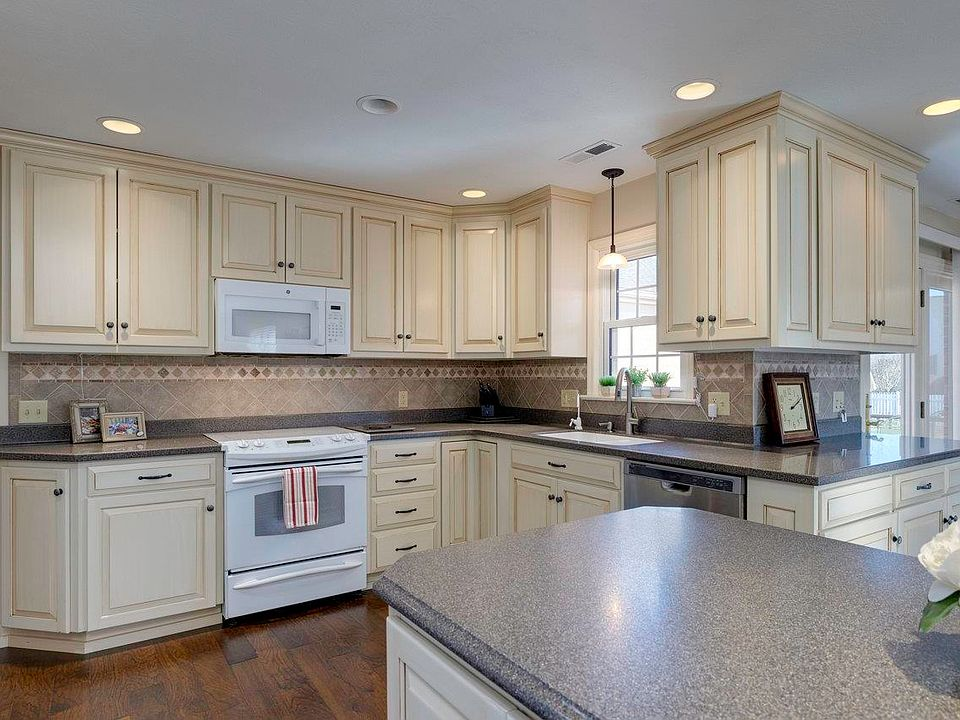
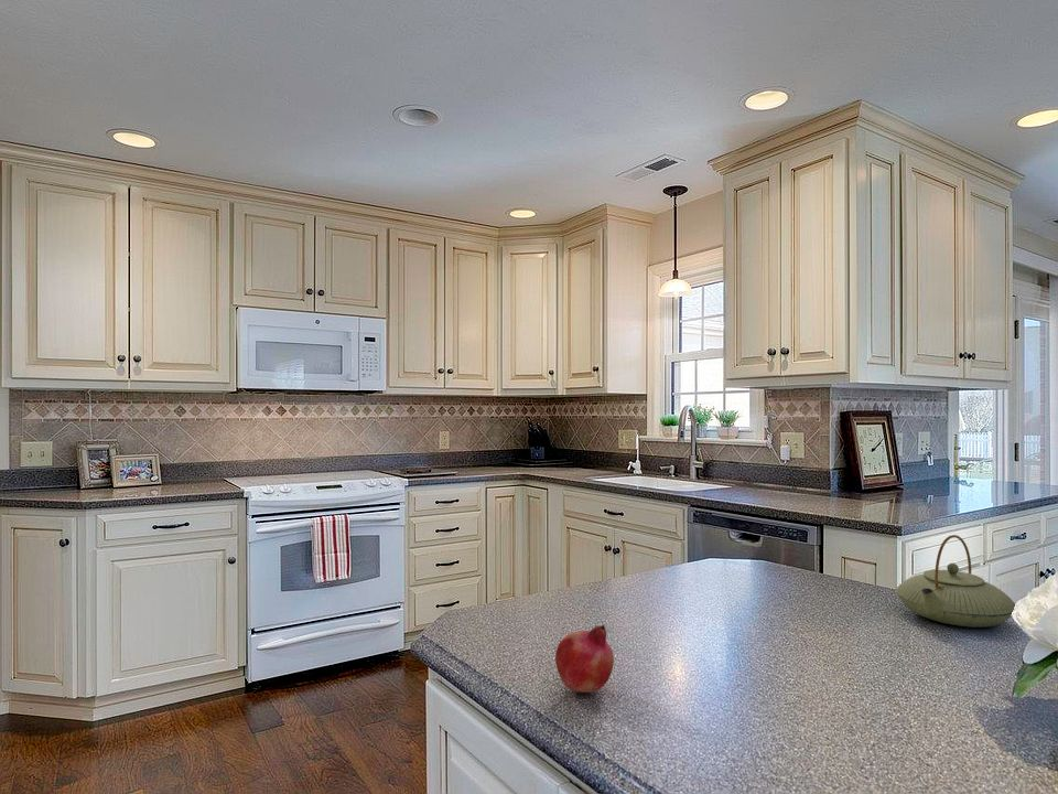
+ fruit [554,624,615,694]
+ teapot [894,534,1016,629]
